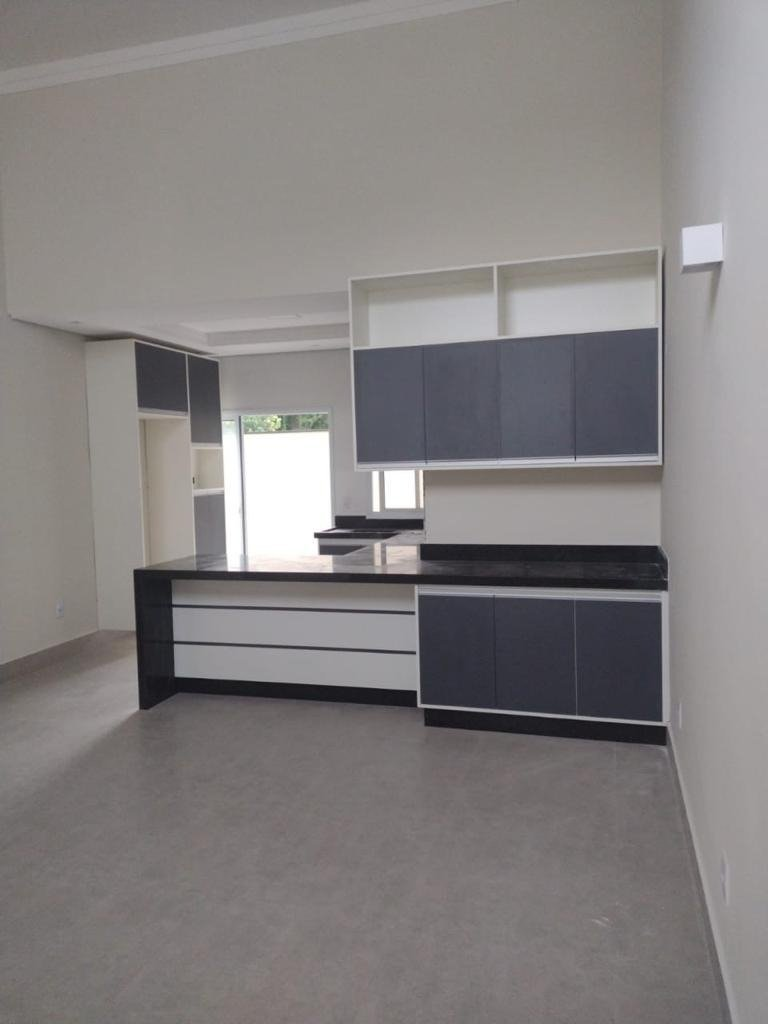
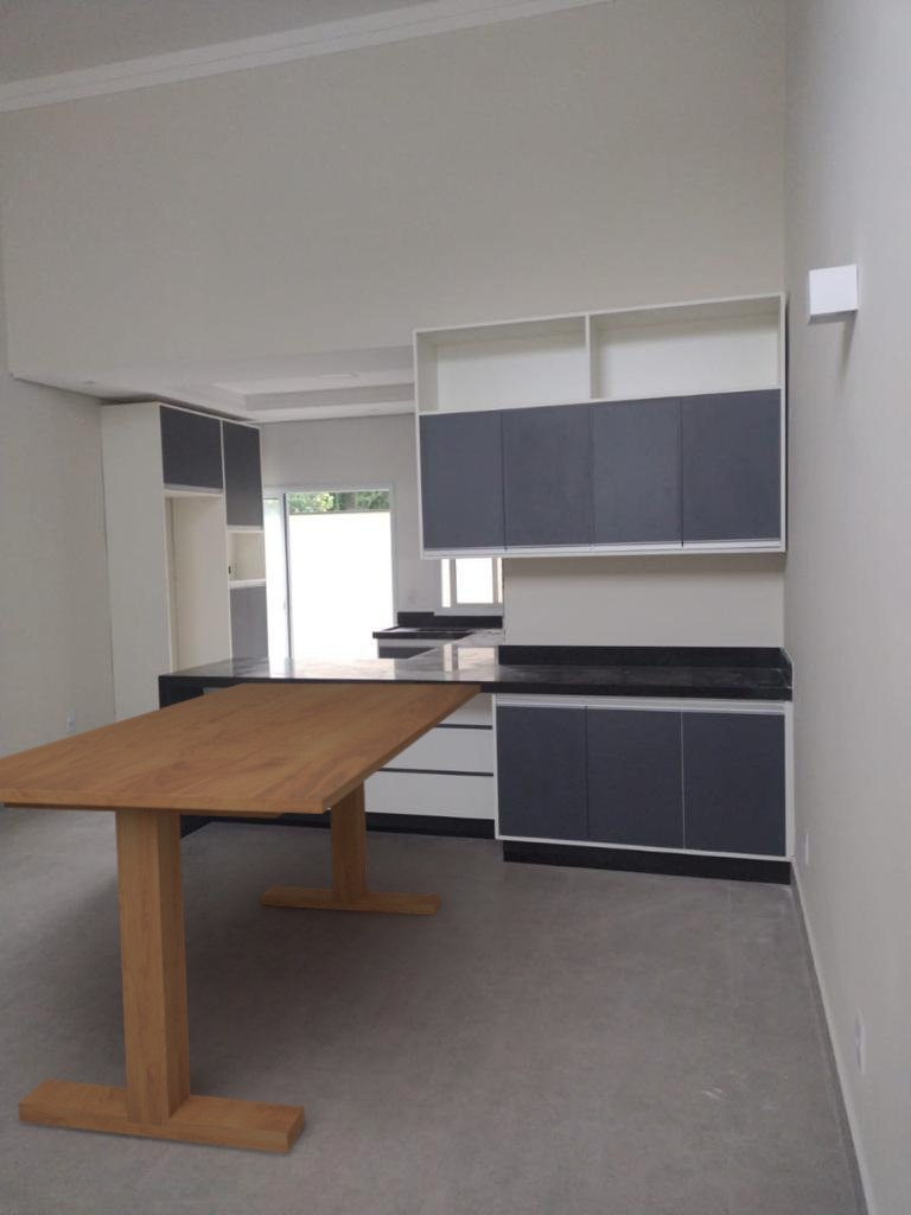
+ dining table [0,682,482,1154]
